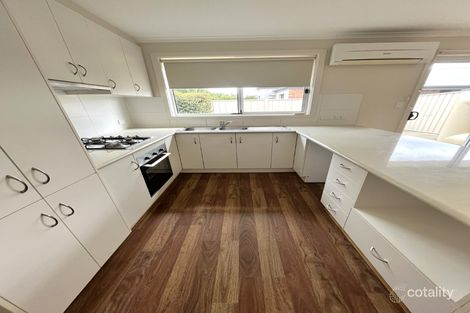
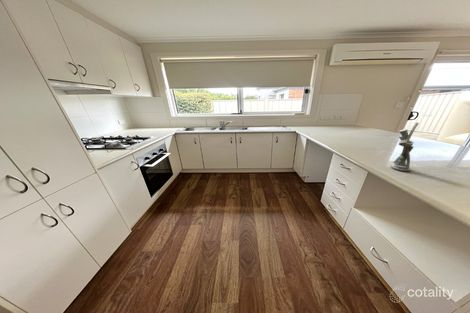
+ utensil holder [390,122,420,173]
